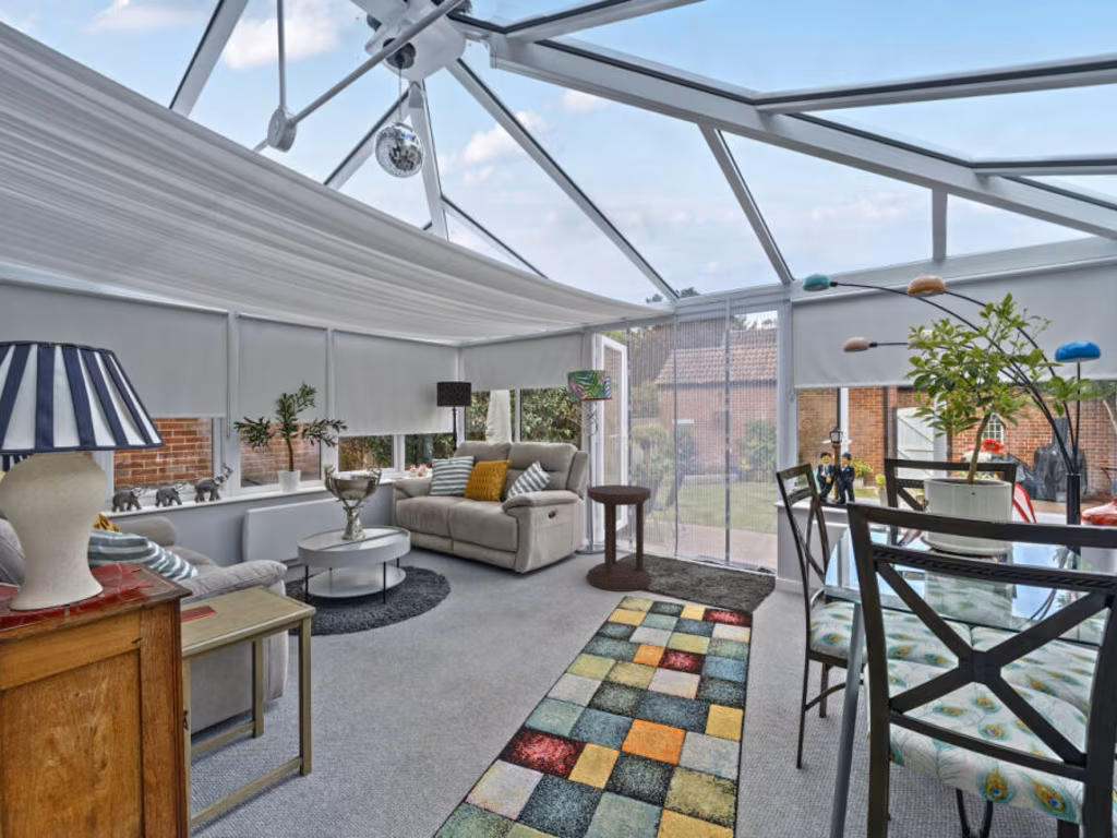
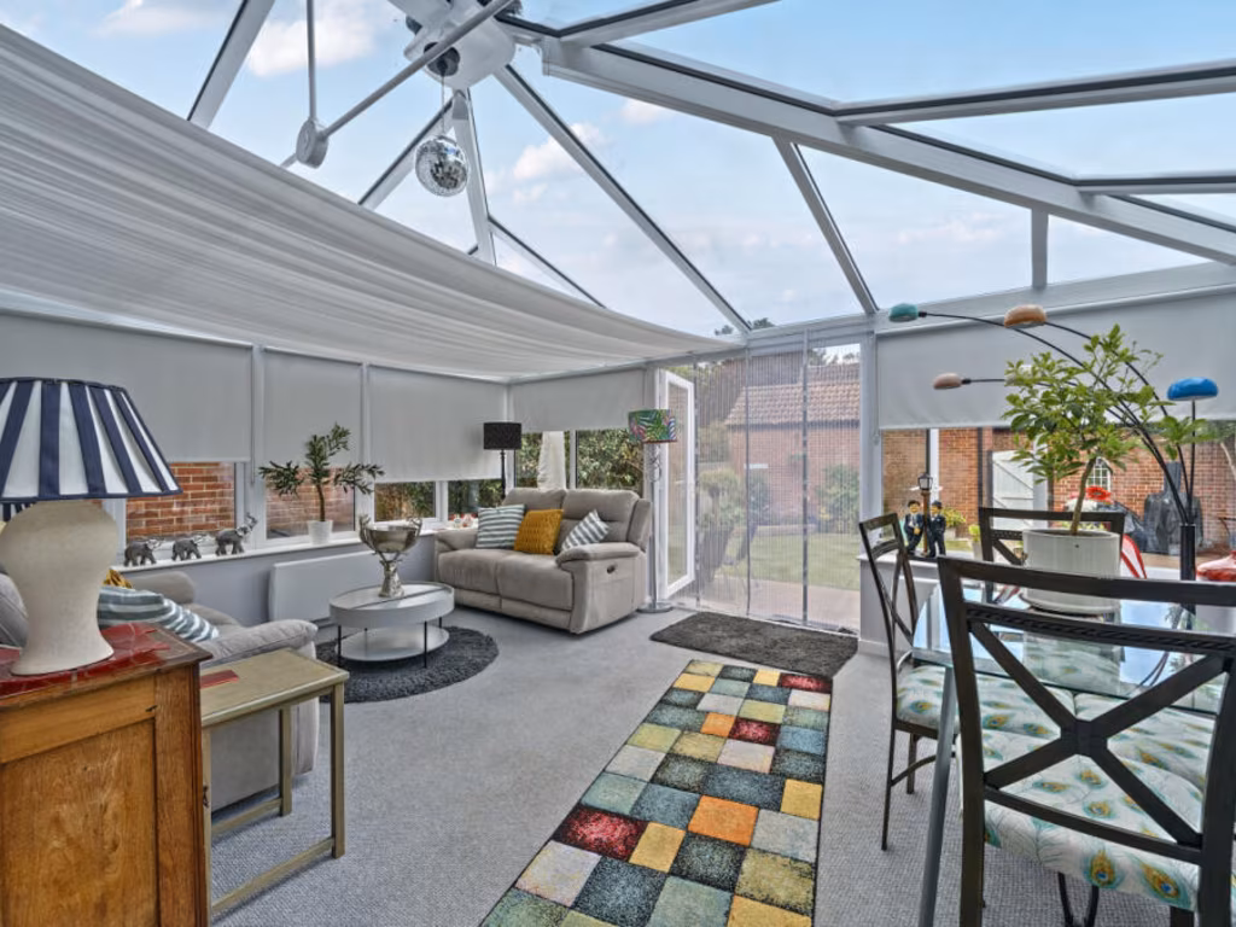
- side table [587,483,652,592]
